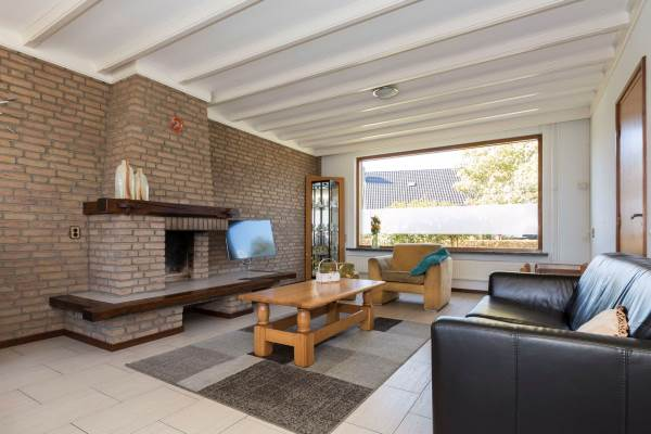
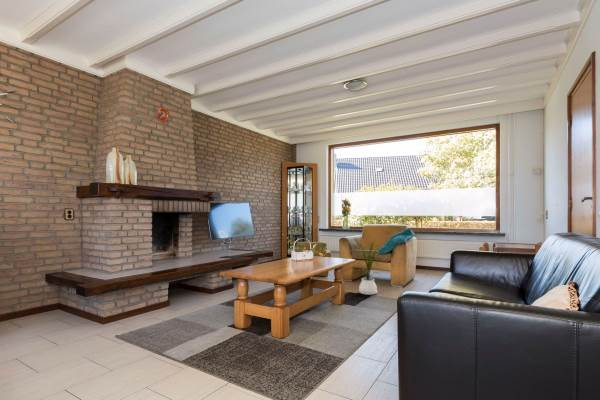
+ house plant [355,240,382,296]
